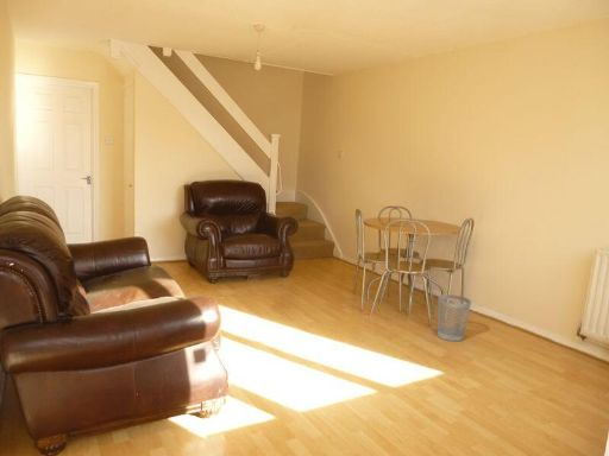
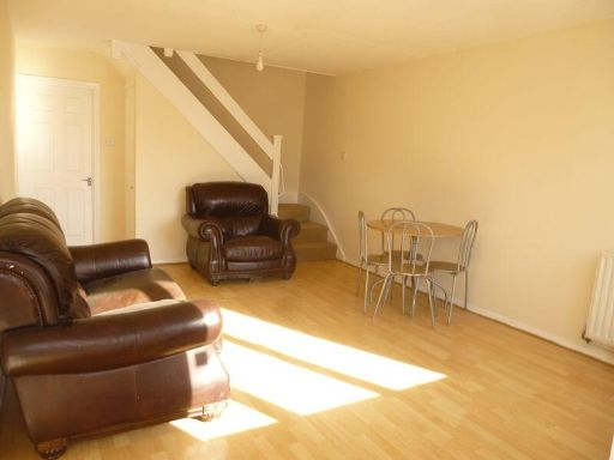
- wastebasket [437,293,472,342]
